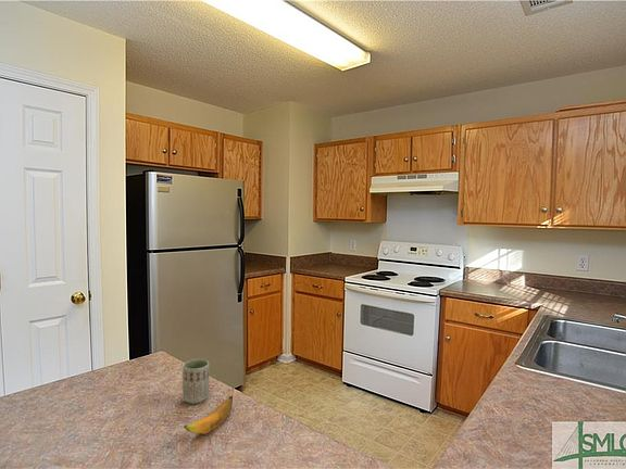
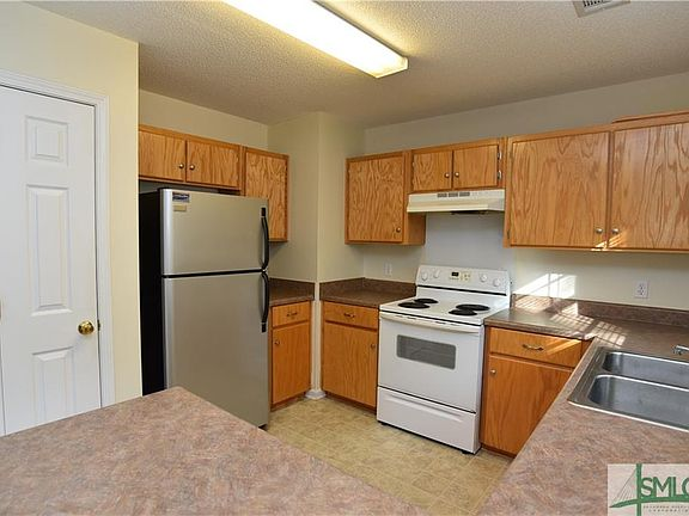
- cup [181,358,210,405]
- banana [183,395,234,435]
